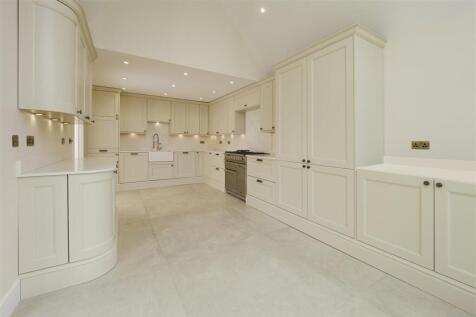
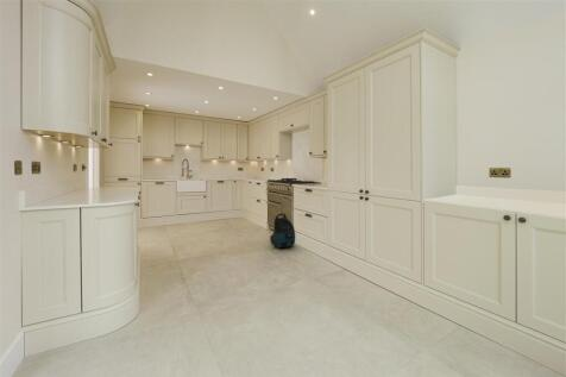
+ vacuum cleaner [269,213,296,249]
